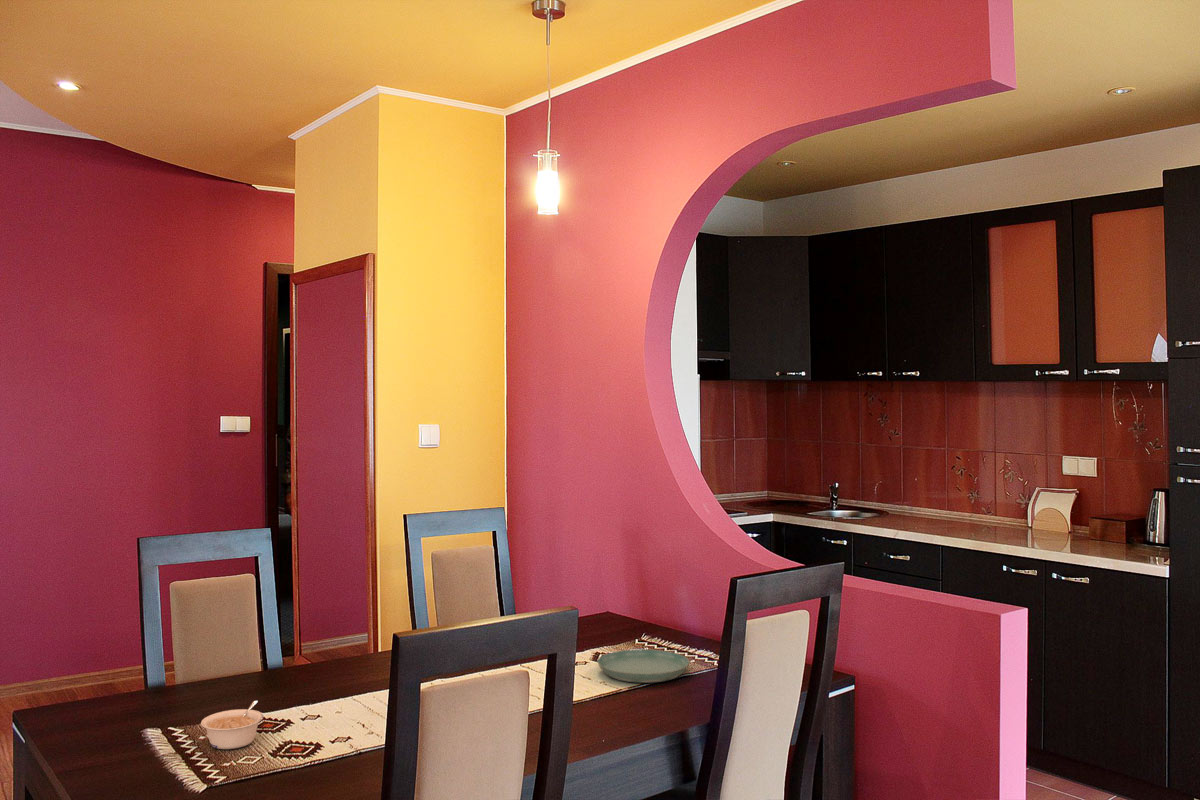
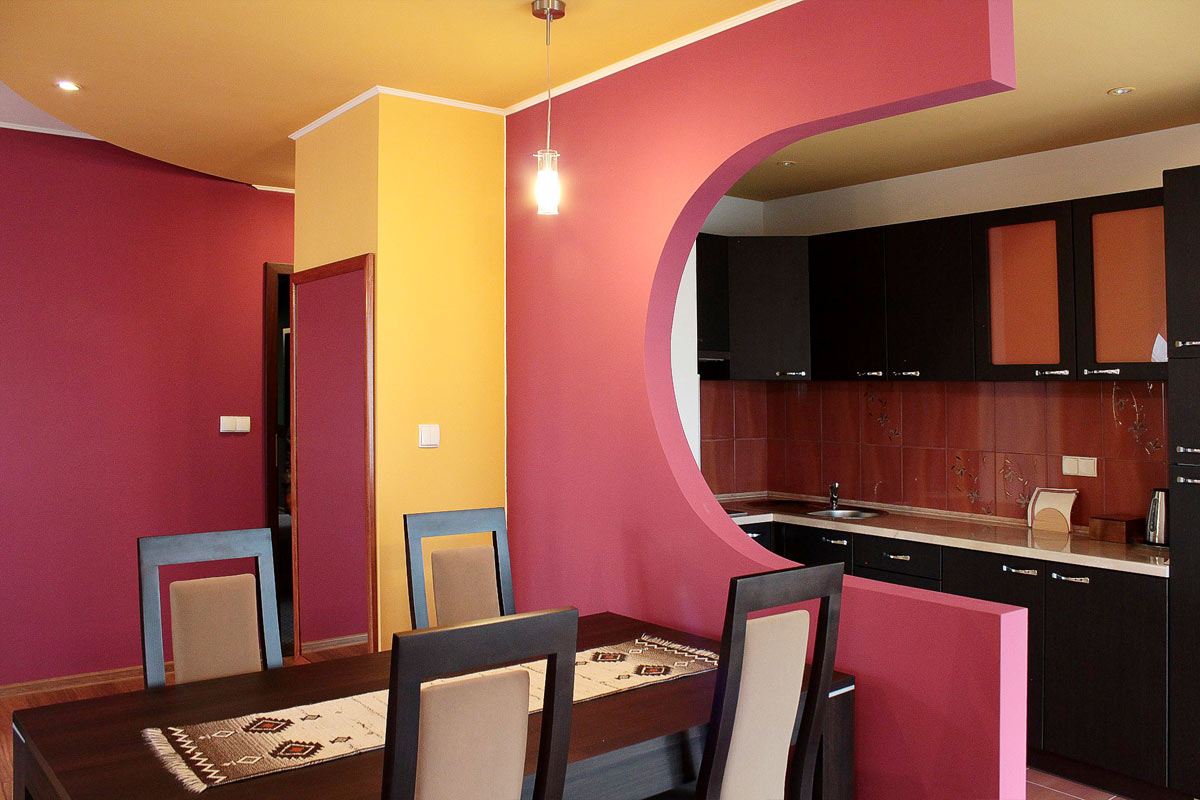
- saucer [596,649,690,684]
- legume [200,700,264,750]
